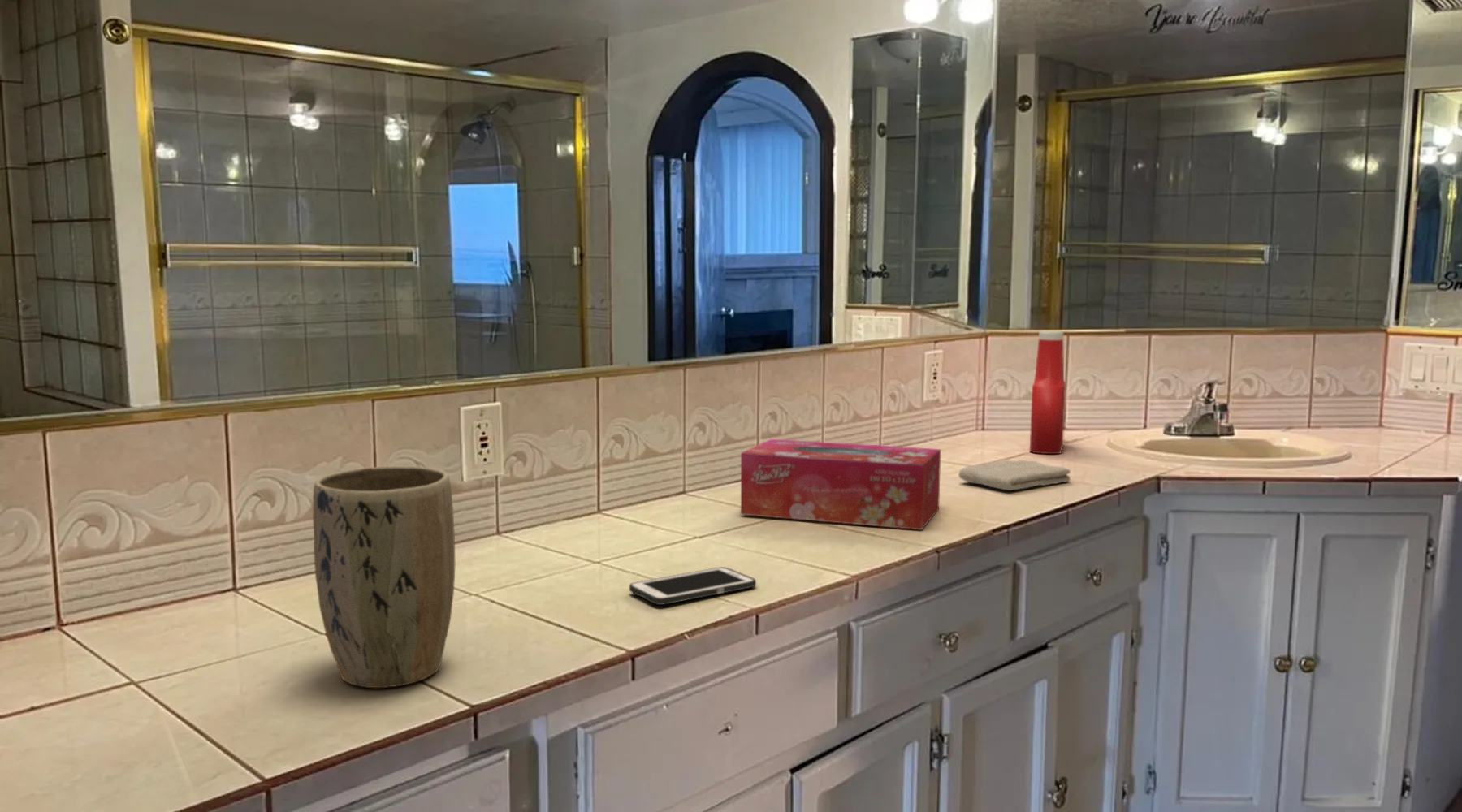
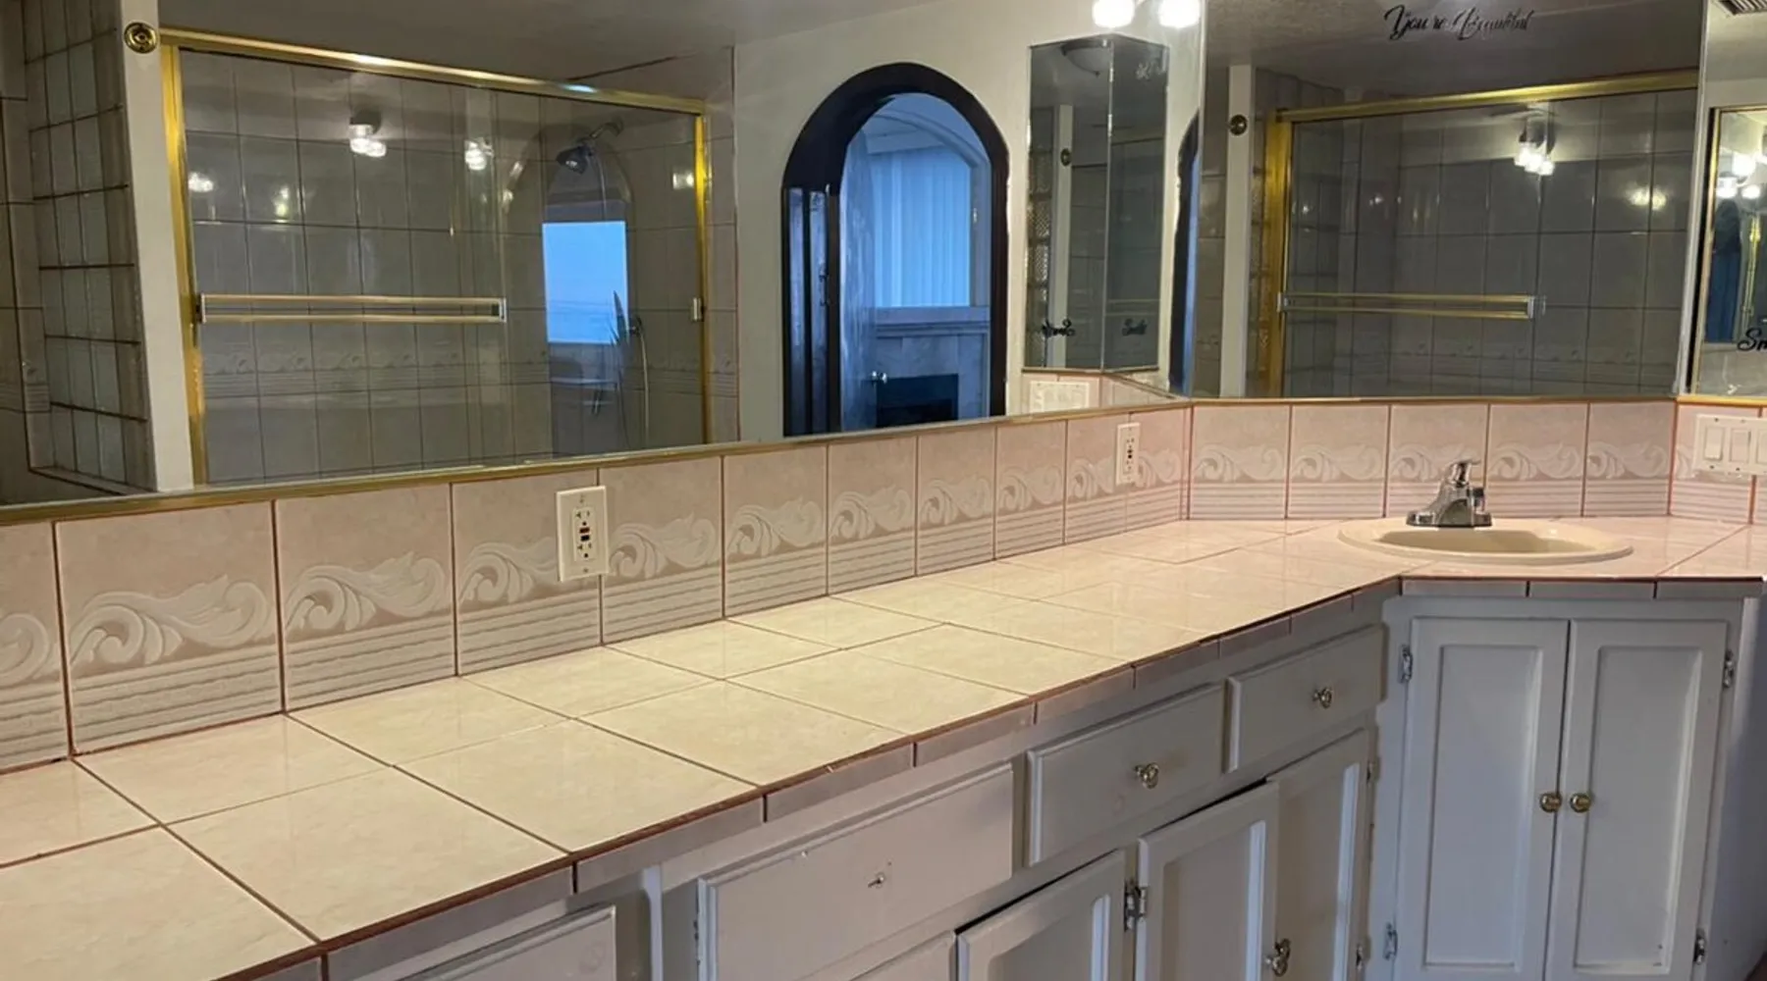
- cell phone [629,566,757,606]
- soap bottle [1029,330,1066,455]
- tissue box [740,438,941,531]
- washcloth [958,459,1071,491]
- plant pot [312,465,456,689]
